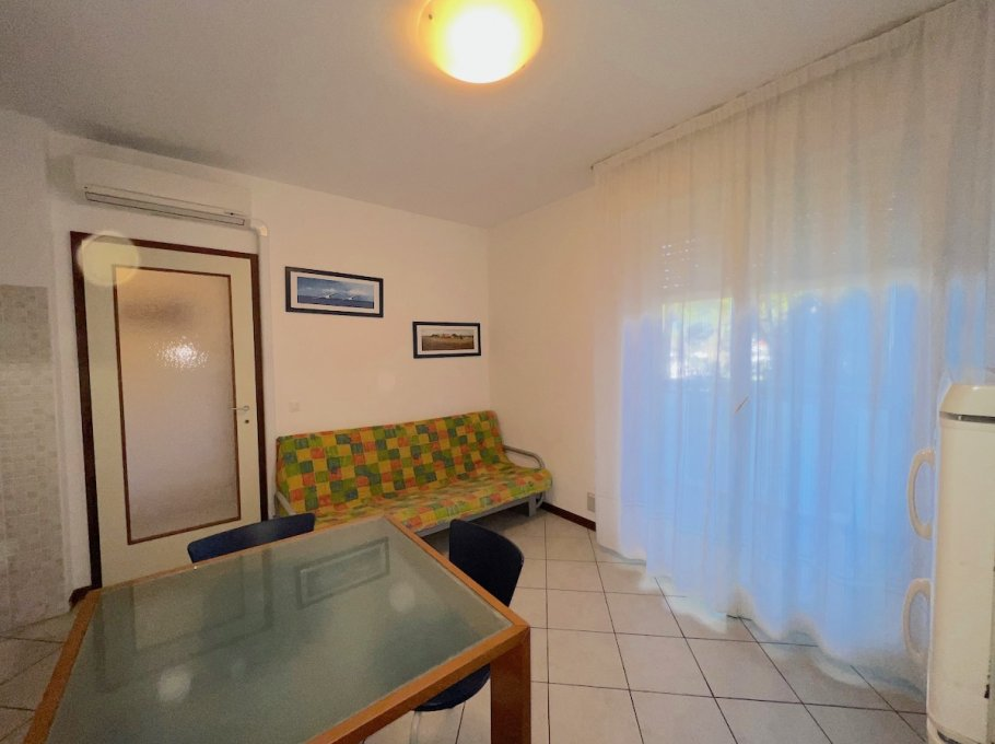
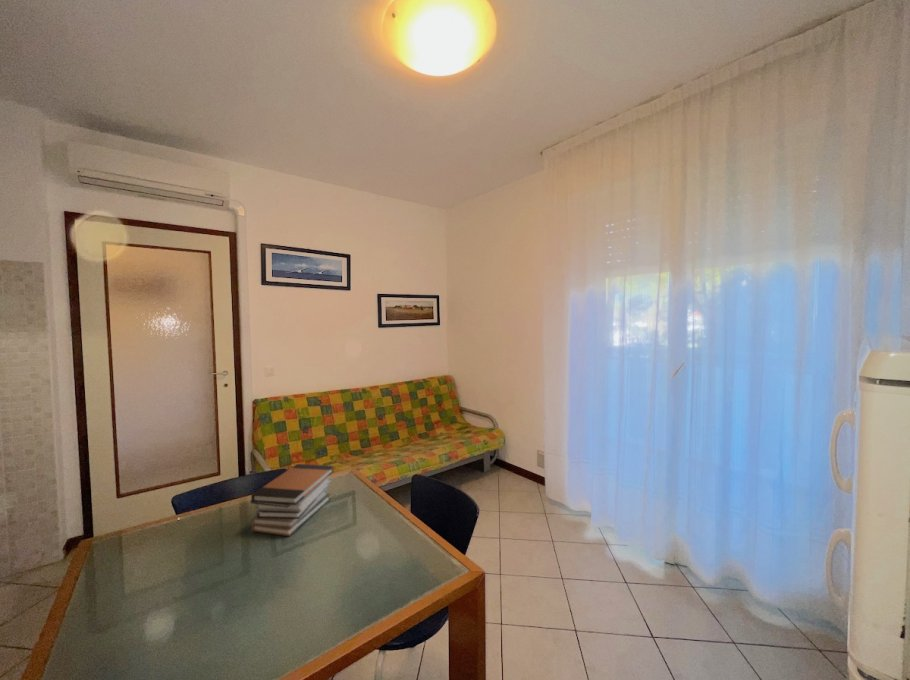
+ book stack [249,463,335,537]
